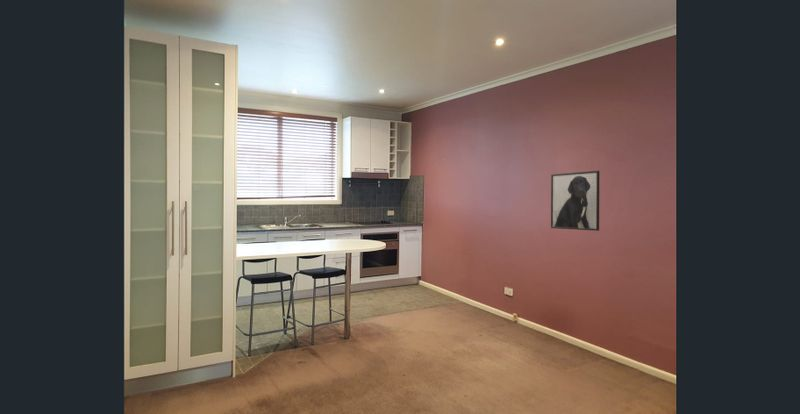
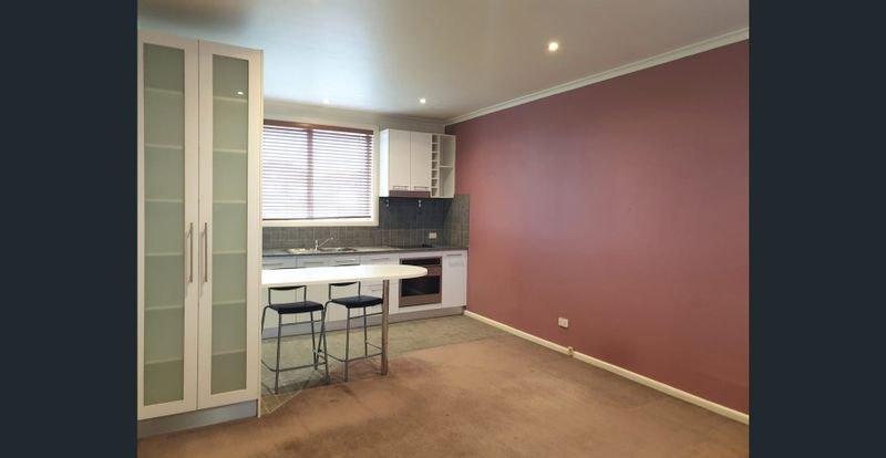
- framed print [550,170,600,232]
